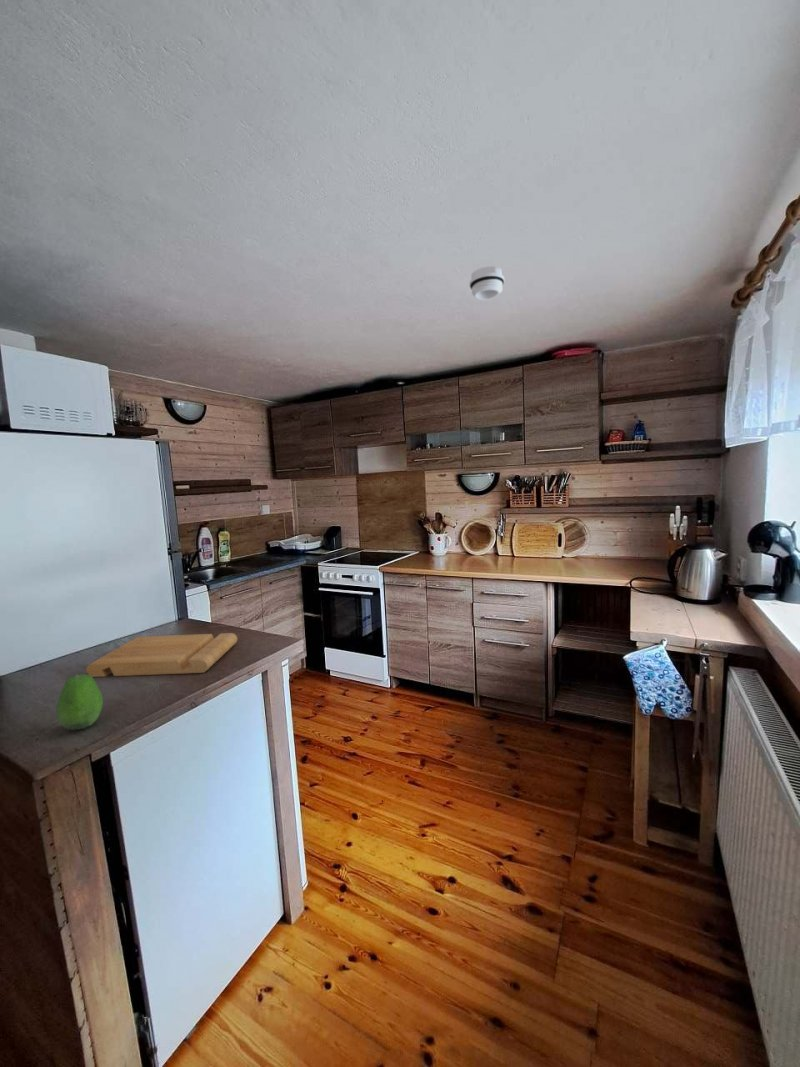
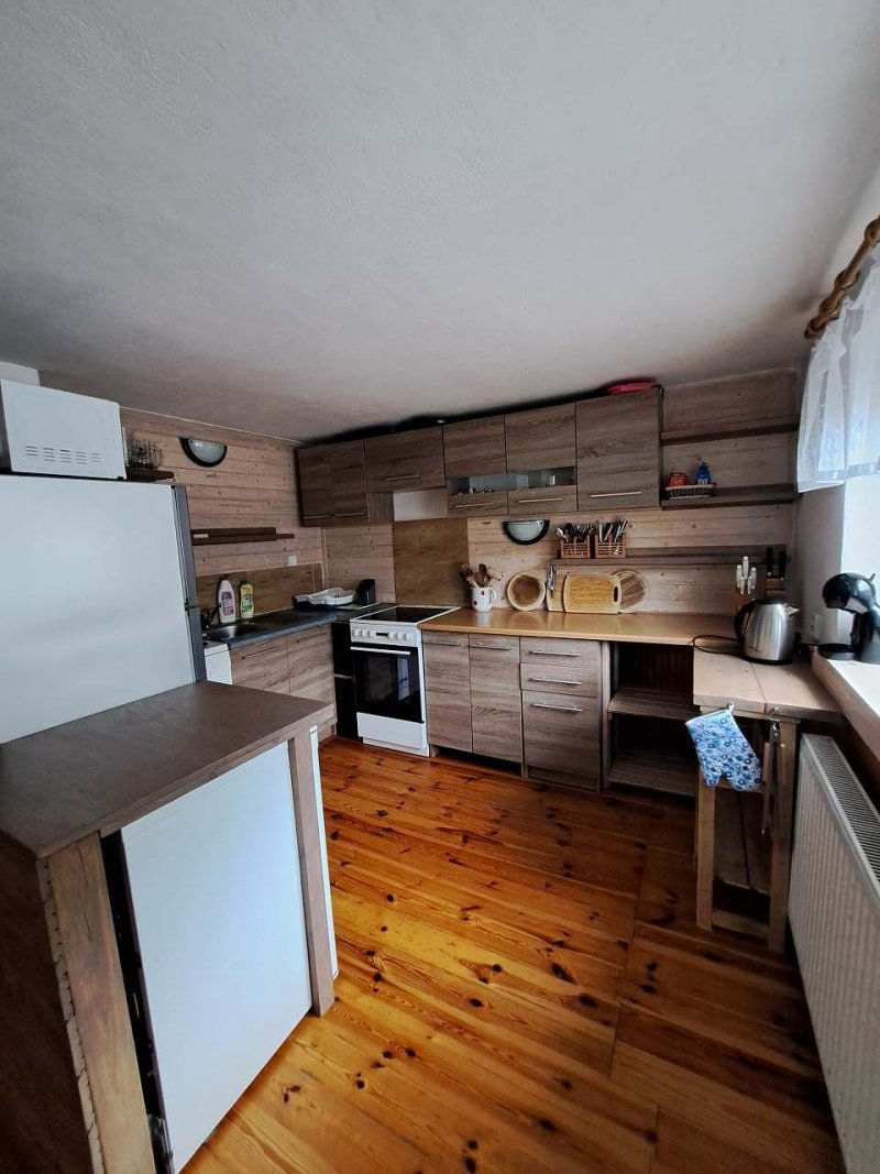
- smoke detector [469,265,505,301]
- fruit [55,673,104,731]
- cutting board [85,632,238,678]
